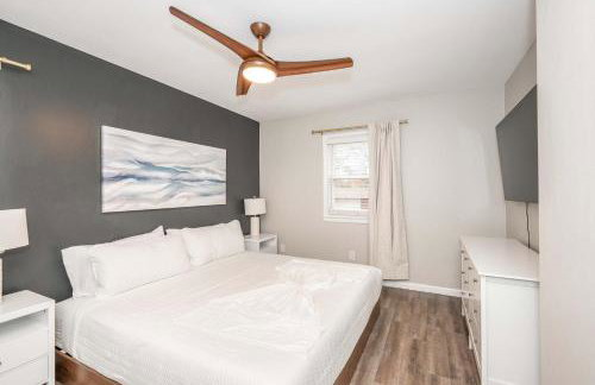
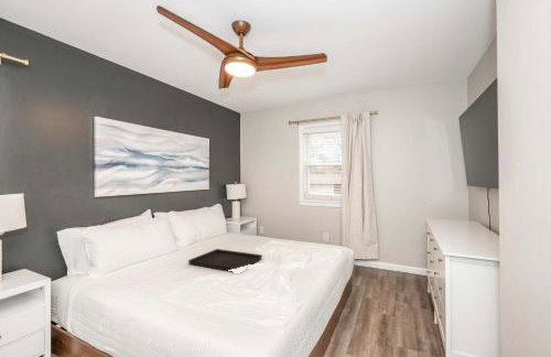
+ serving tray [187,248,263,272]
